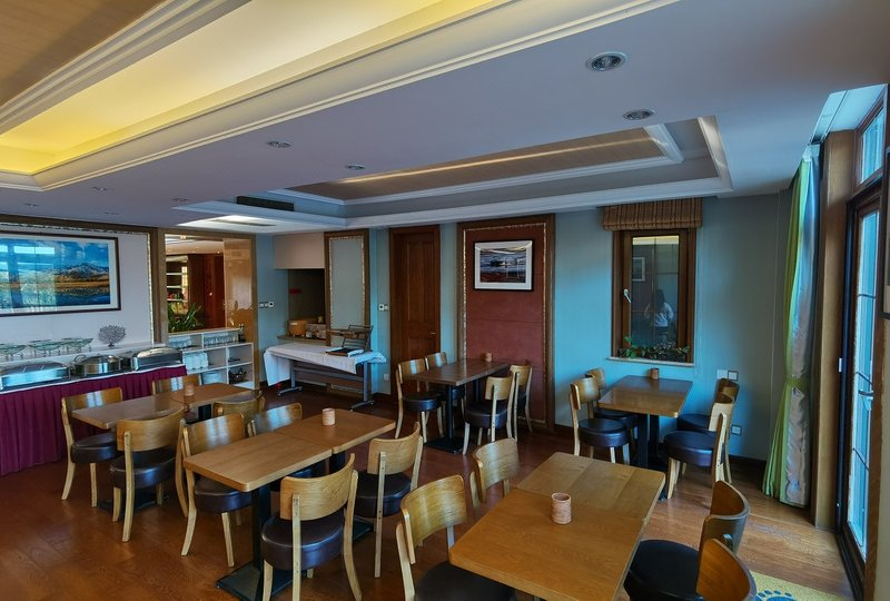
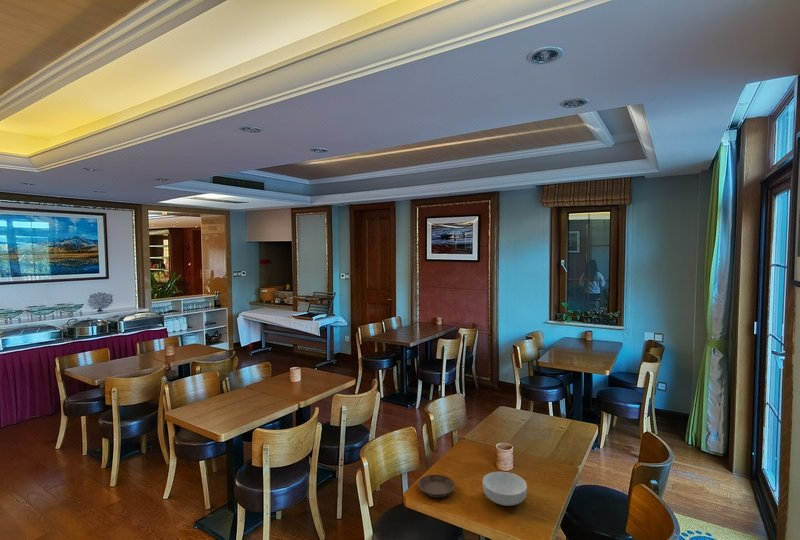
+ saucer [417,474,456,498]
+ cereal bowl [482,471,528,507]
